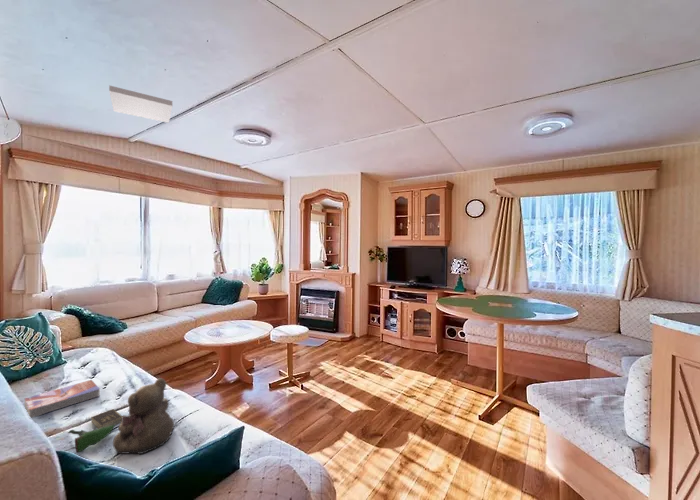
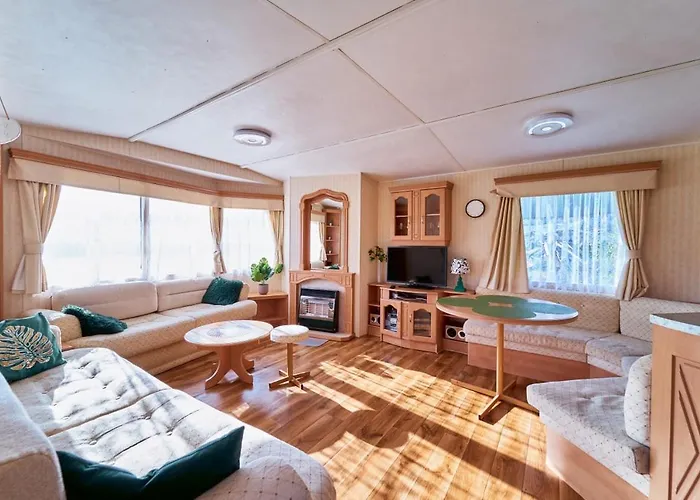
- teddy bear [112,377,175,455]
- book [67,408,123,454]
- ceiling vent [108,84,173,124]
- textbook [24,379,101,419]
